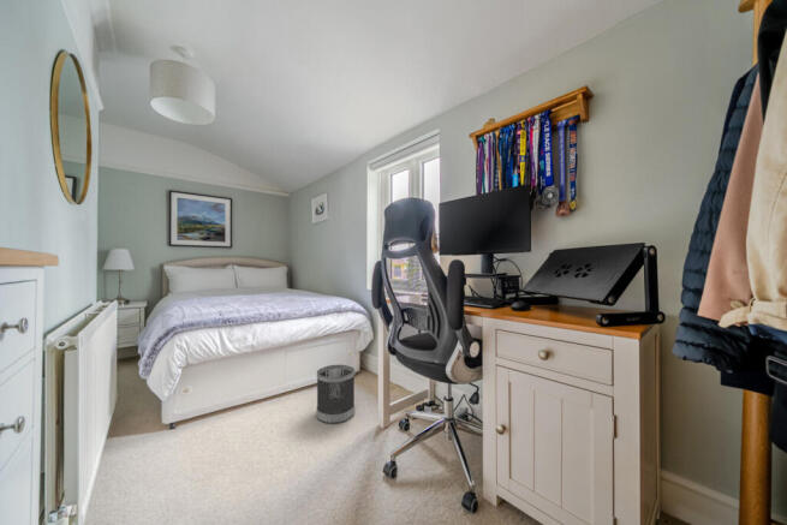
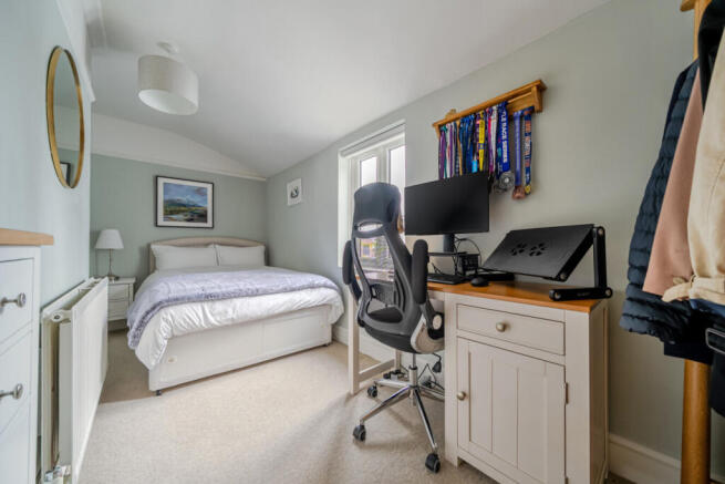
- wastebasket [316,364,356,425]
